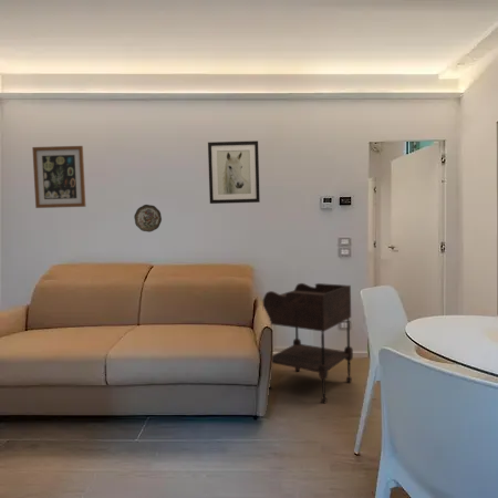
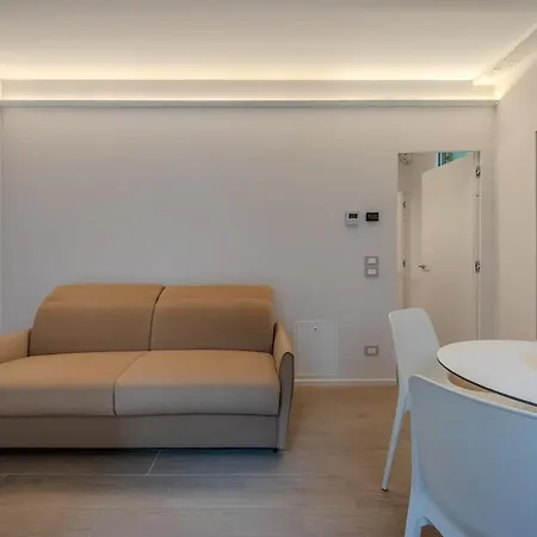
- side table [262,282,354,404]
- wall art [31,145,86,209]
- wall art [207,139,261,205]
- decorative plate [133,204,163,232]
